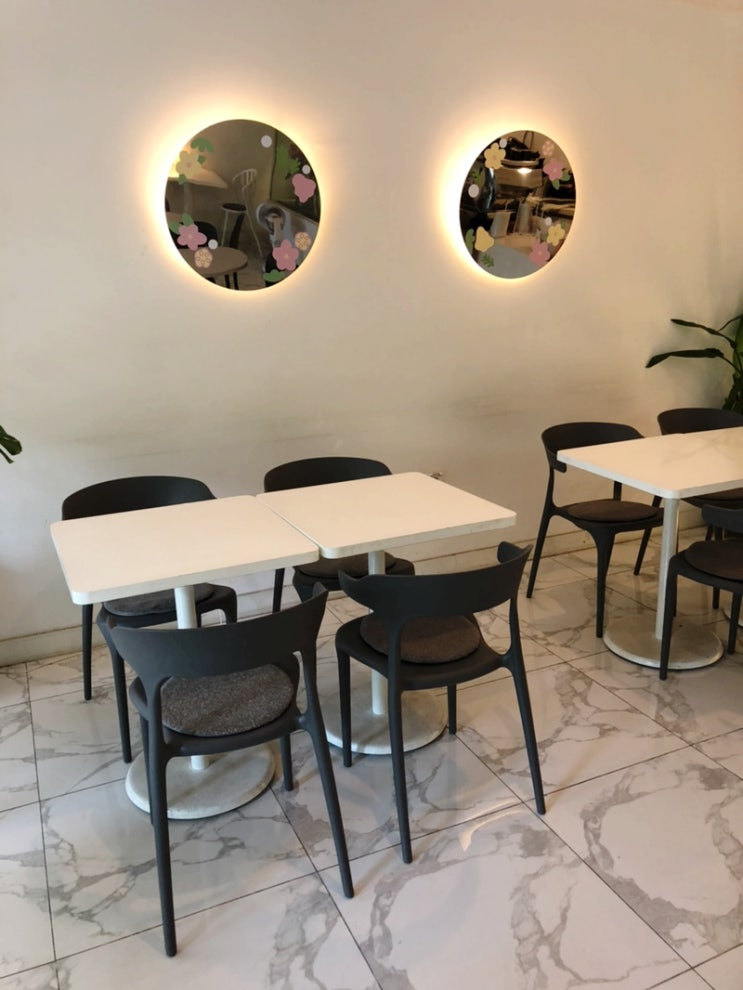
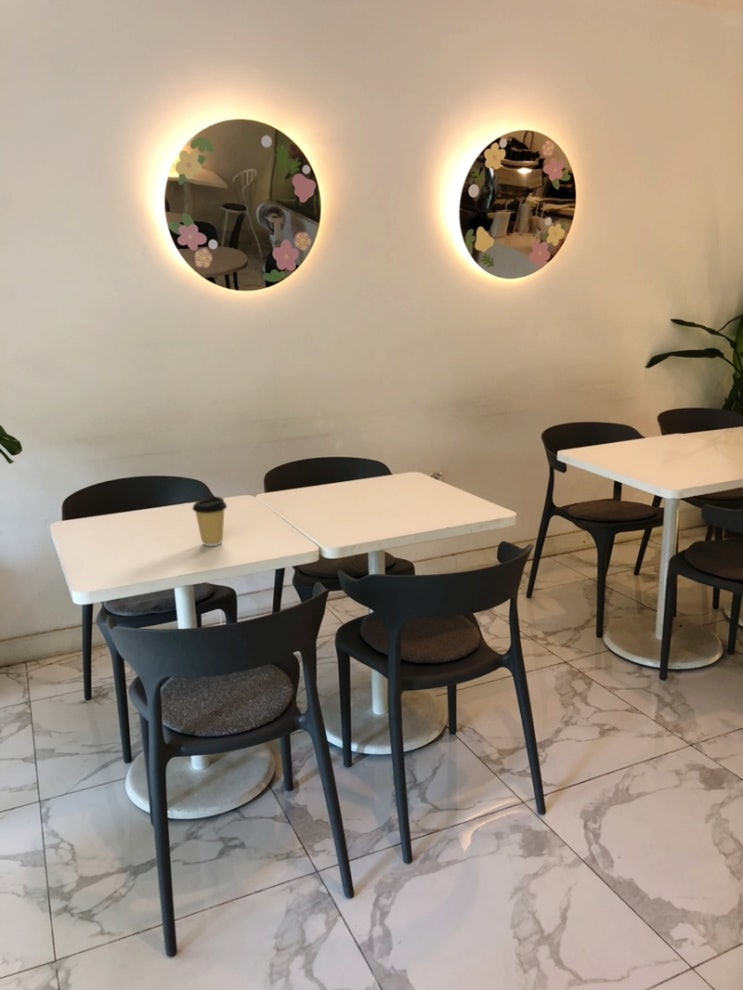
+ coffee cup [191,496,228,547]
